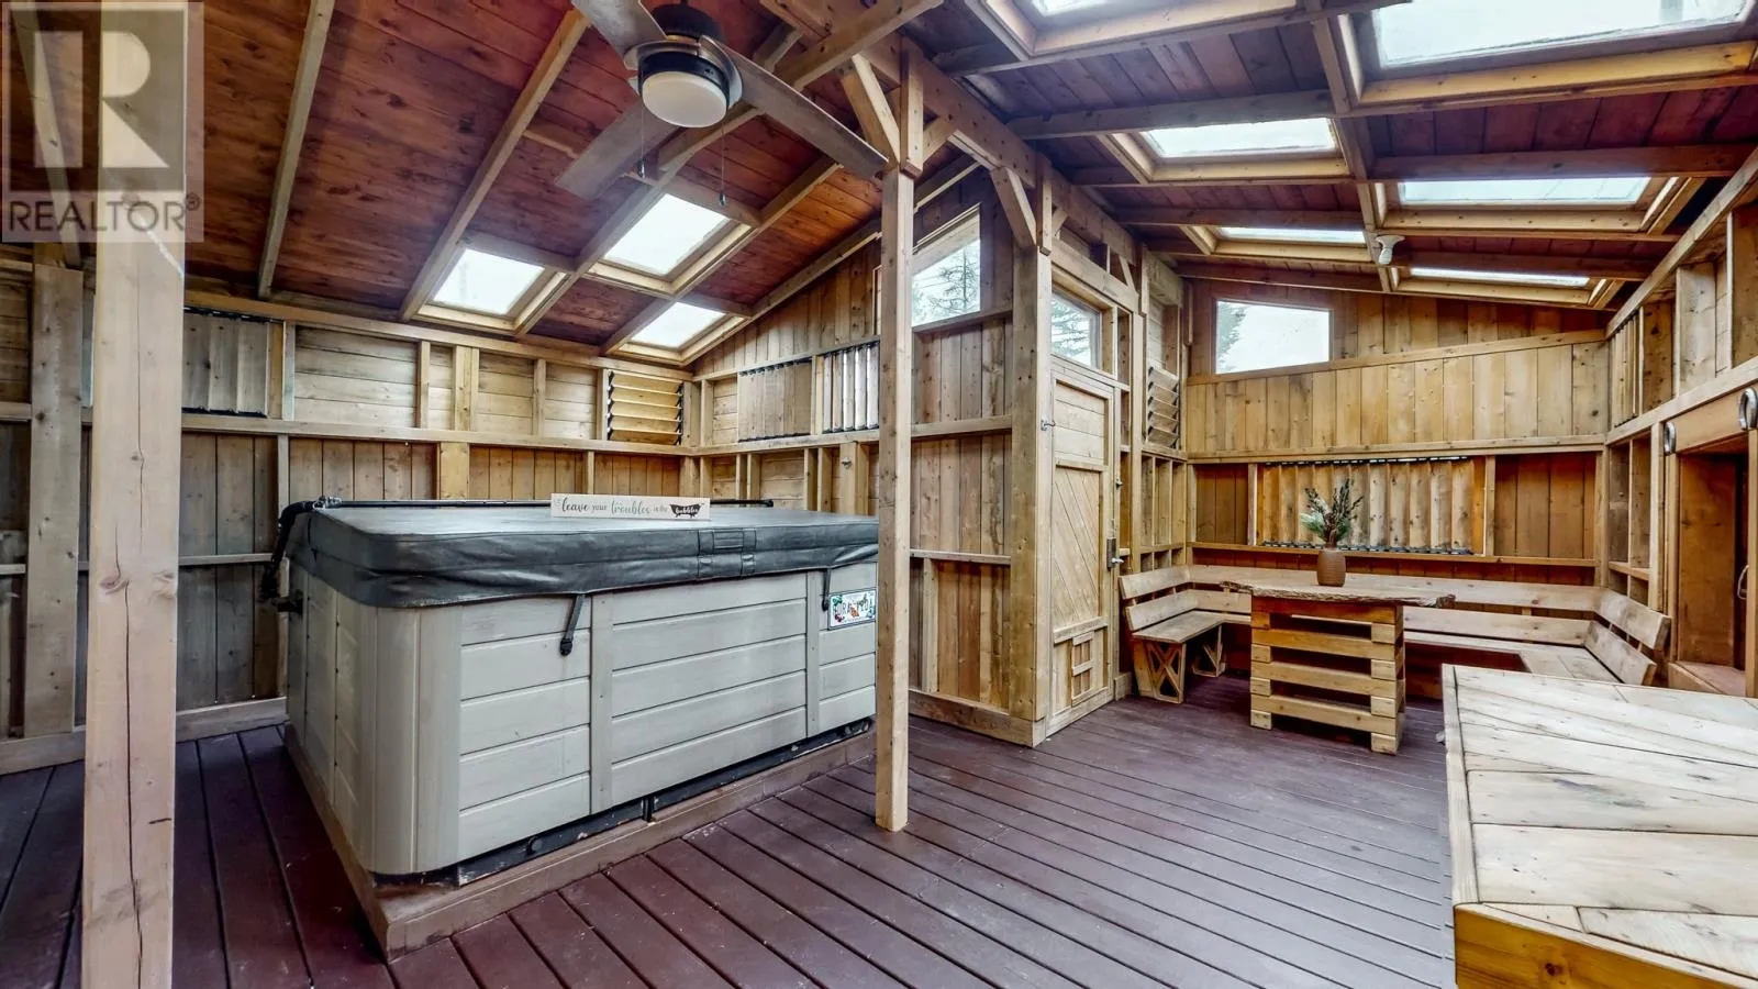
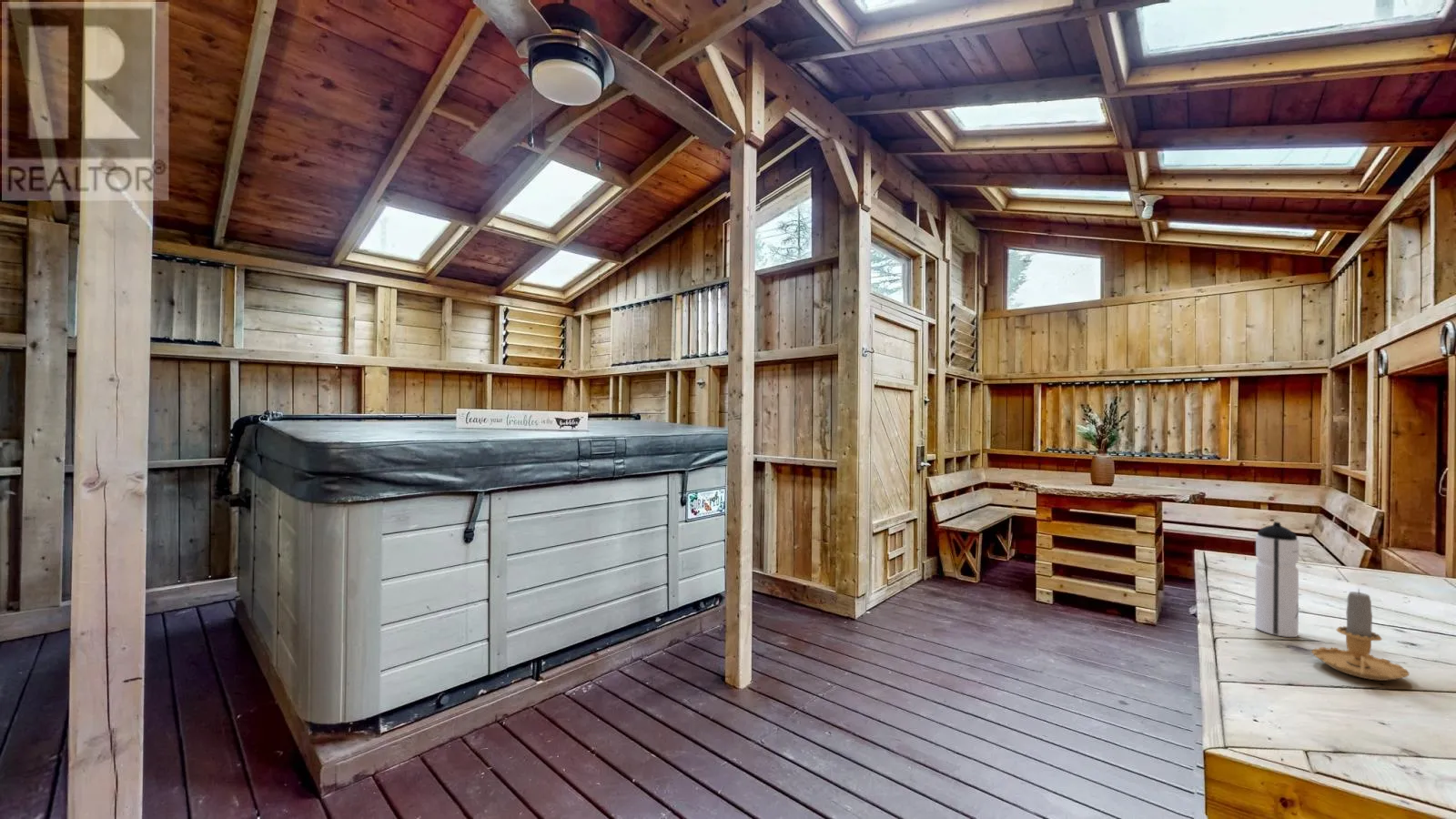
+ candle [1310,588,1411,682]
+ water bottle [1254,521,1299,638]
